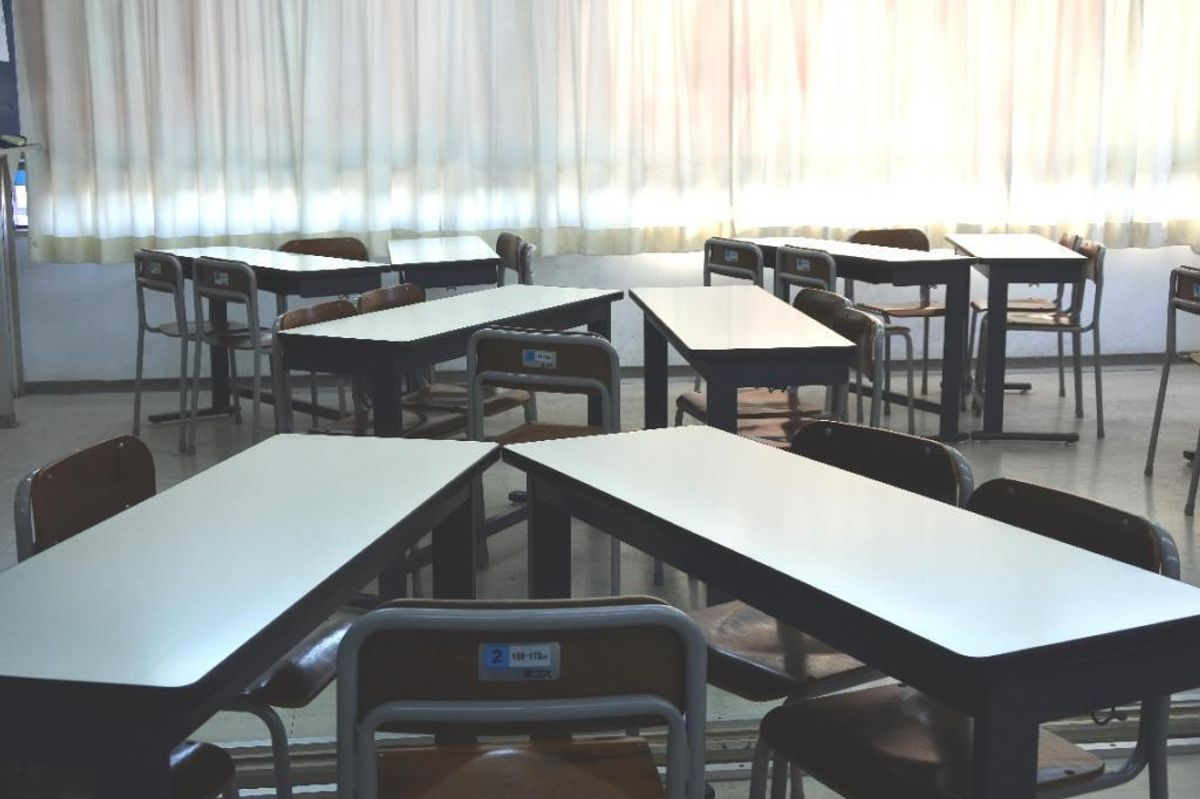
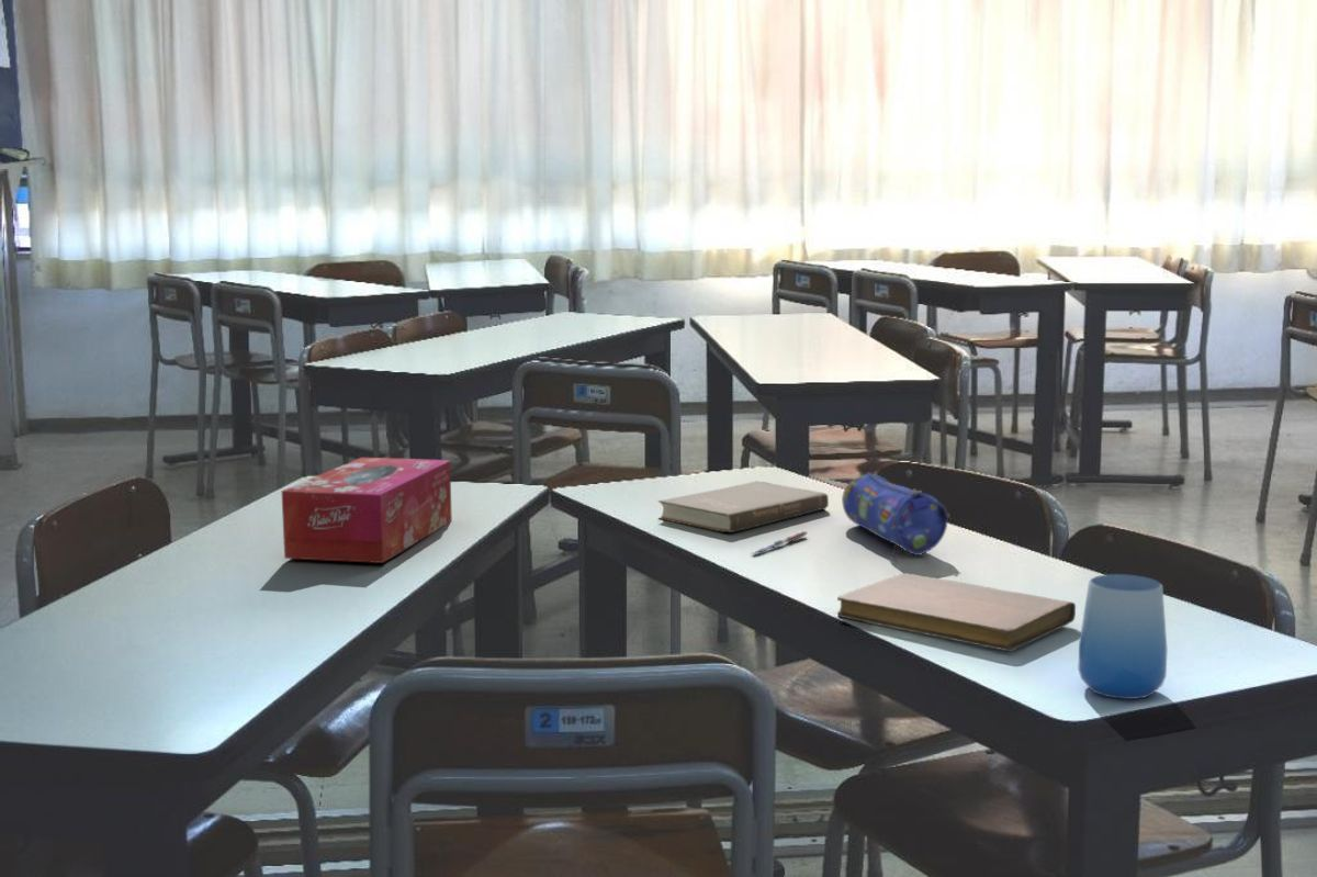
+ book [657,480,830,533]
+ cup [1077,573,1169,700]
+ tissue box [280,457,453,564]
+ notebook [836,572,1077,652]
+ pen [751,530,809,555]
+ pencil case [841,472,952,556]
